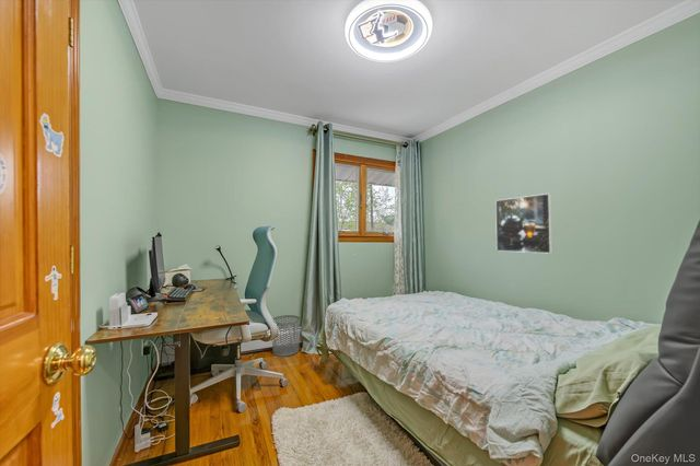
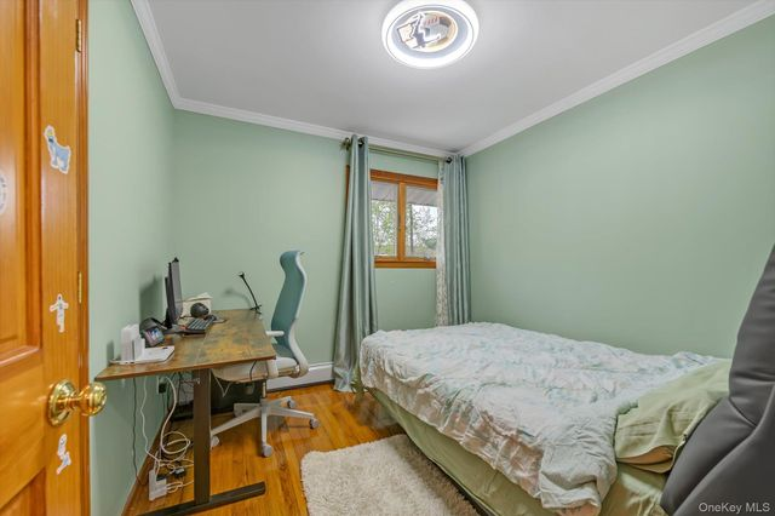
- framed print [494,193,553,255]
- waste bin [271,314,301,358]
